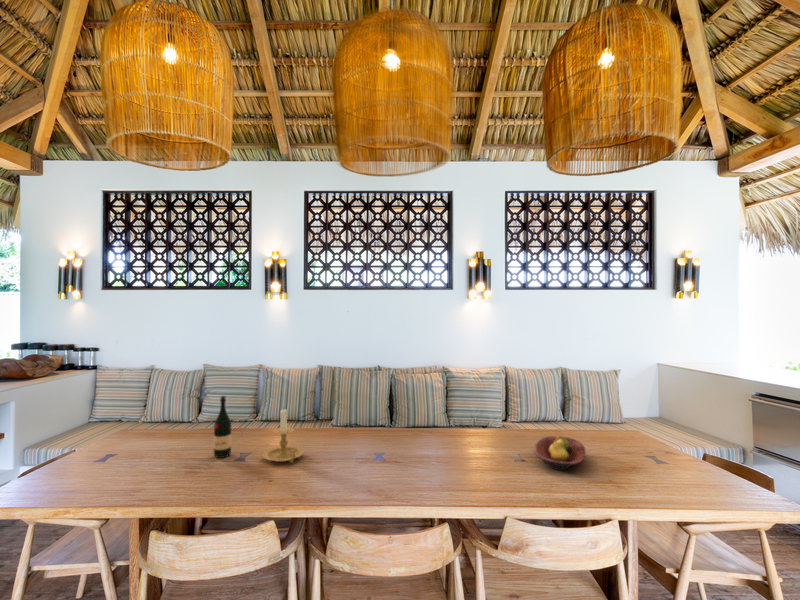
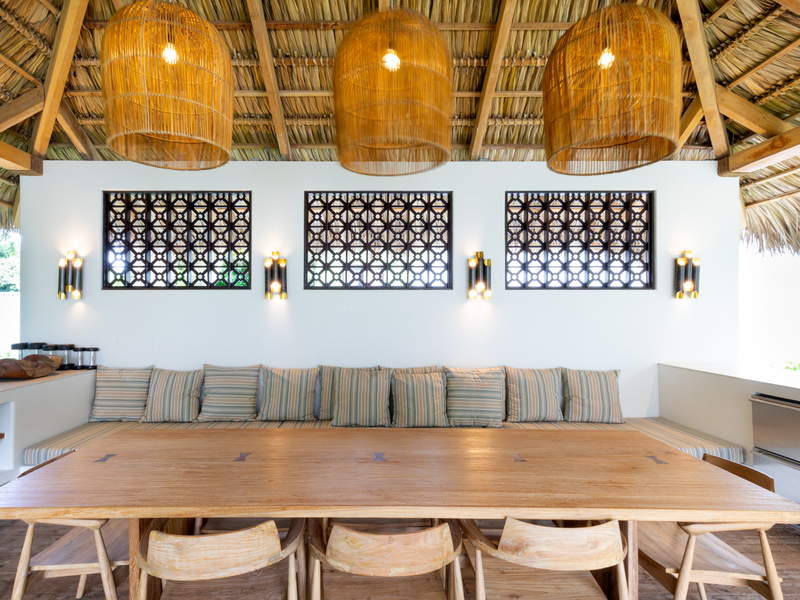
- fruit bowl [533,434,586,472]
- wine bottle [213,395,232,459]
- candle holder [261,407,305,464]
